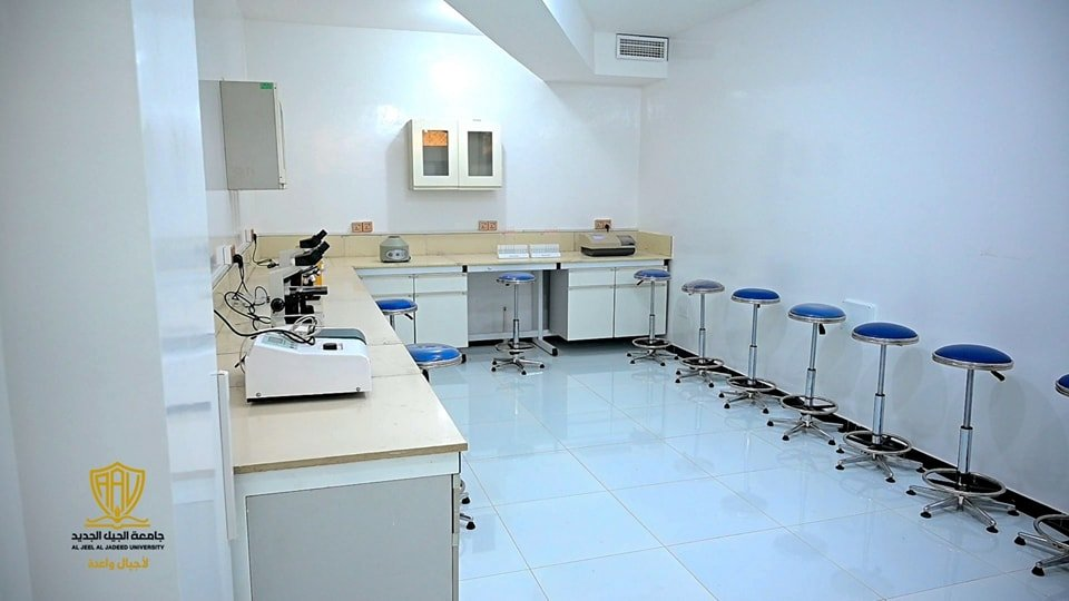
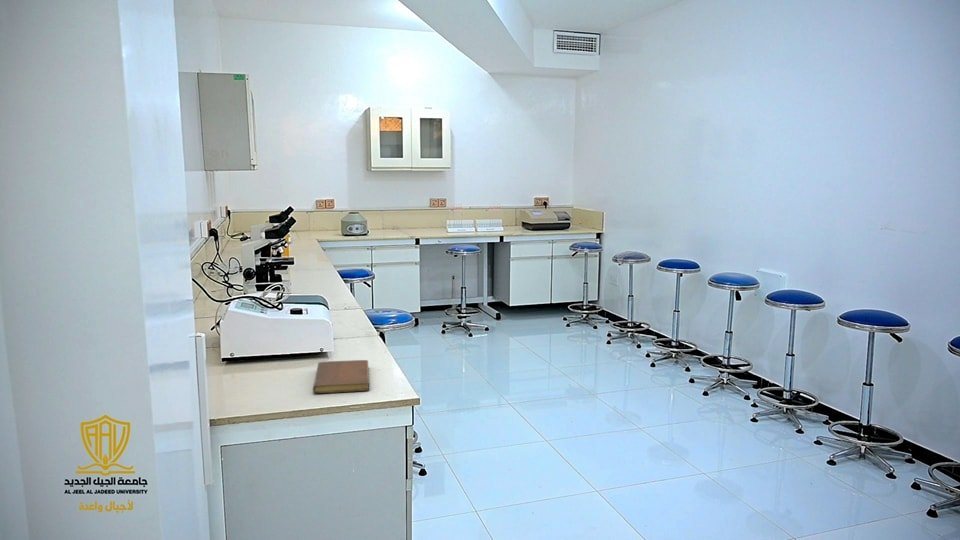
+ notebook [312,359,370,394]
